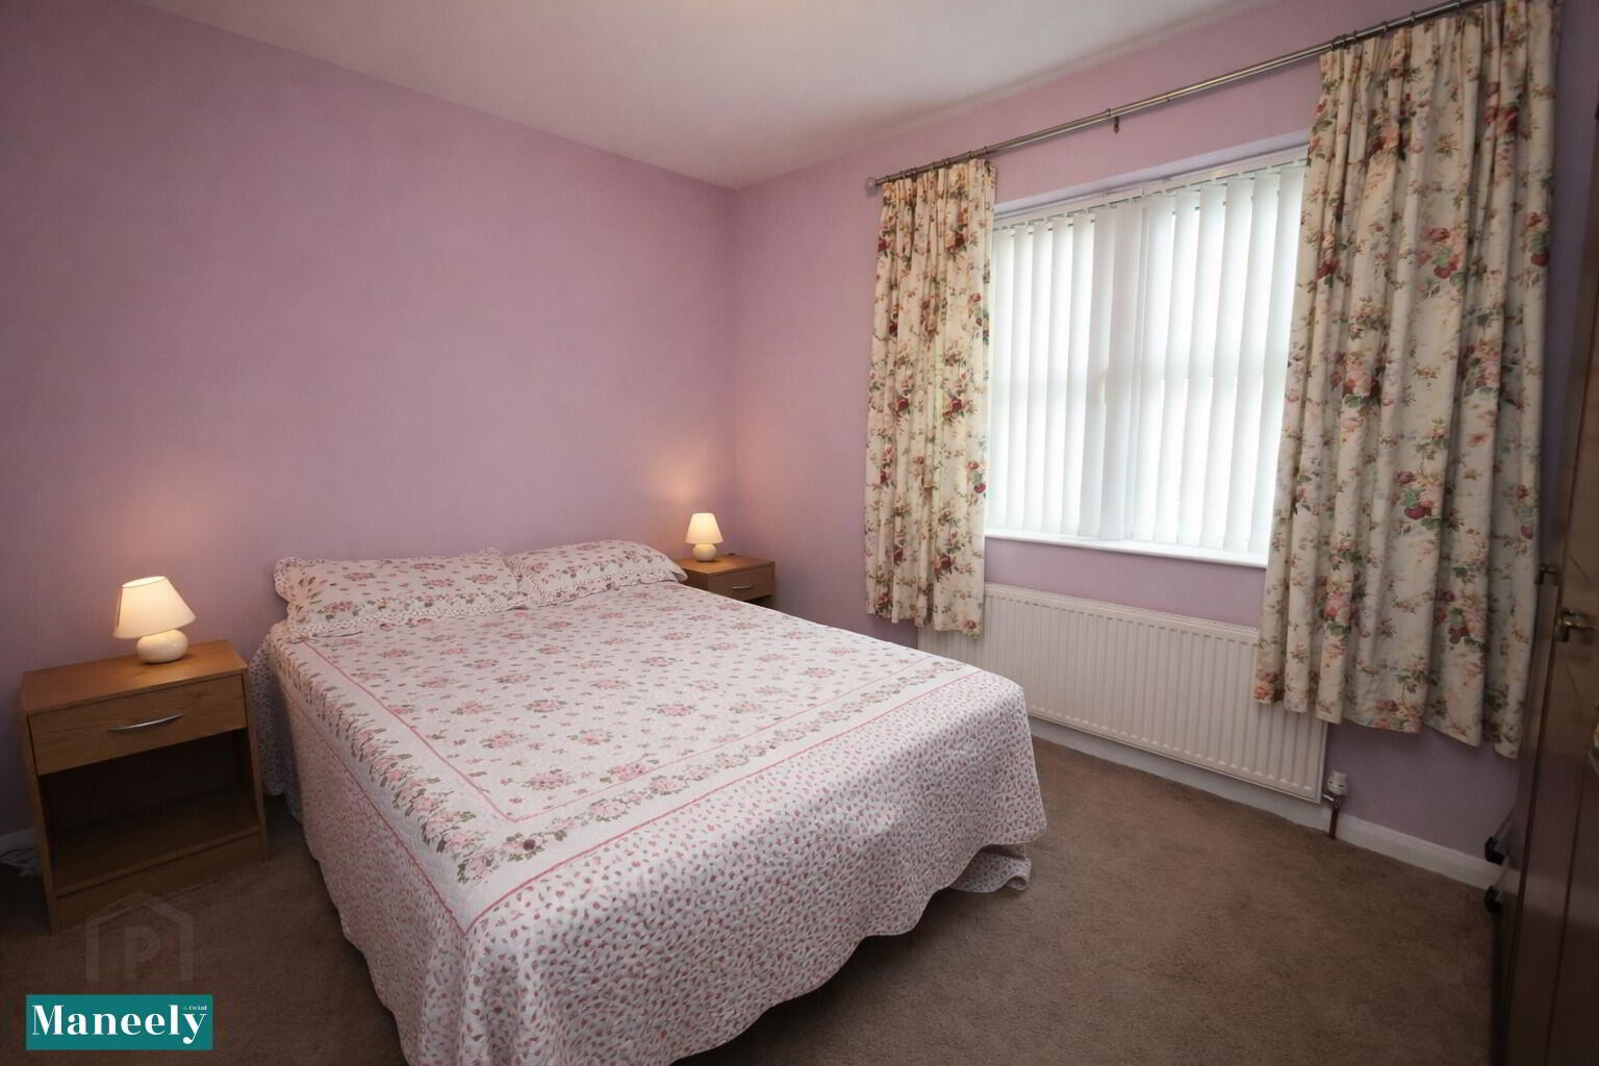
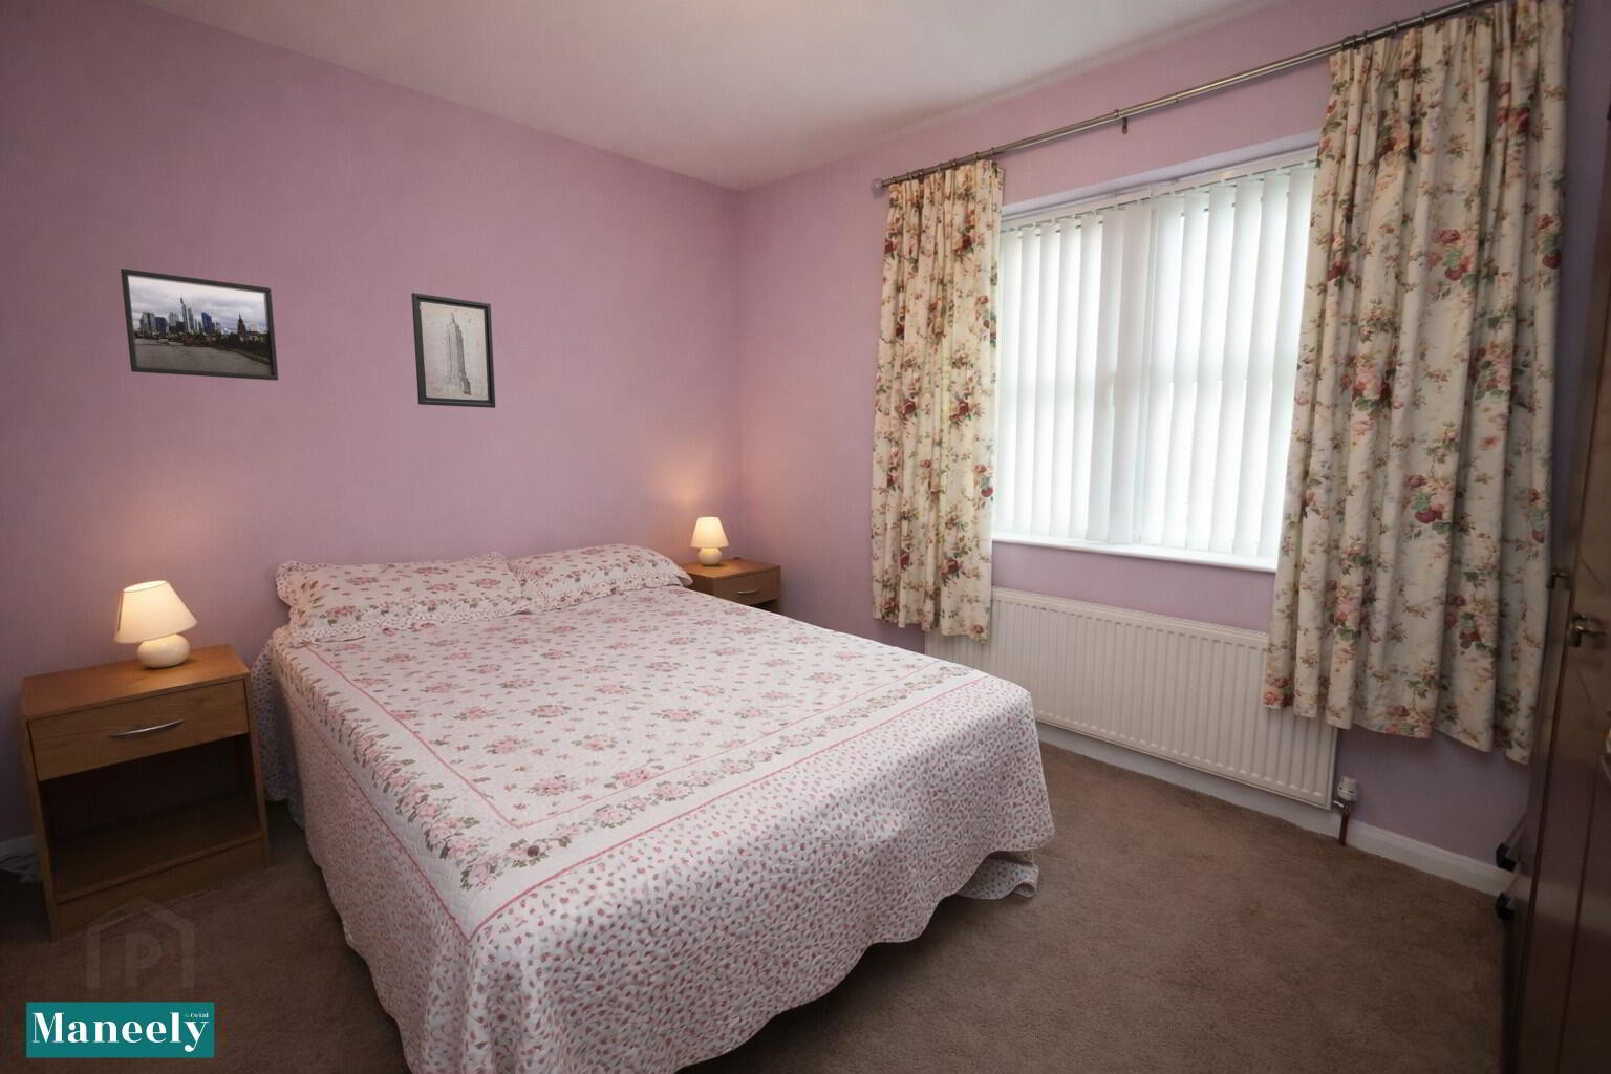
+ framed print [120,267,279,381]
+ wall art [411,291,496,409]
